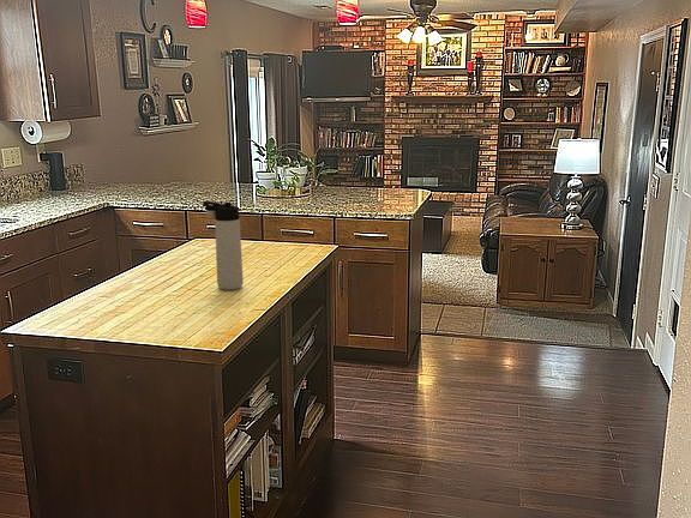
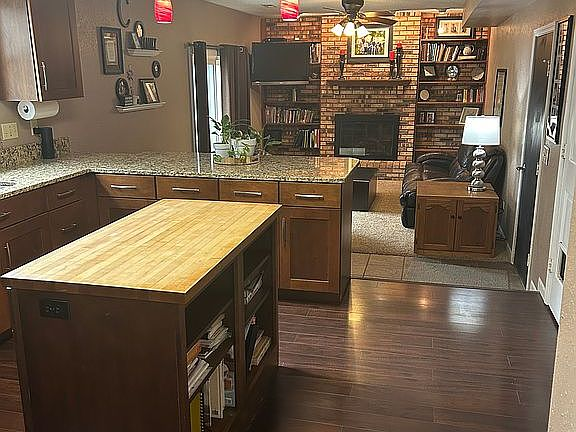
- thermos bottle [202,200,245,291]
